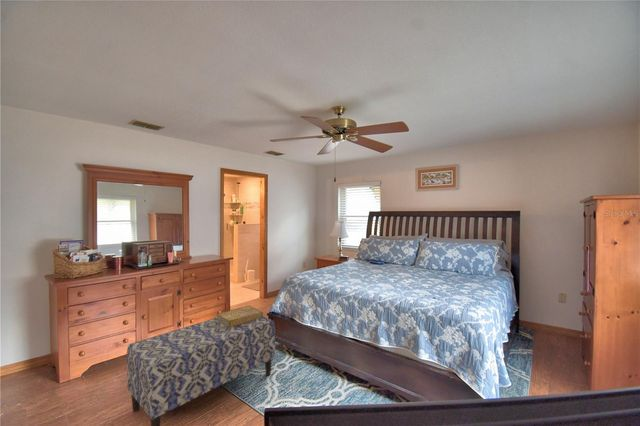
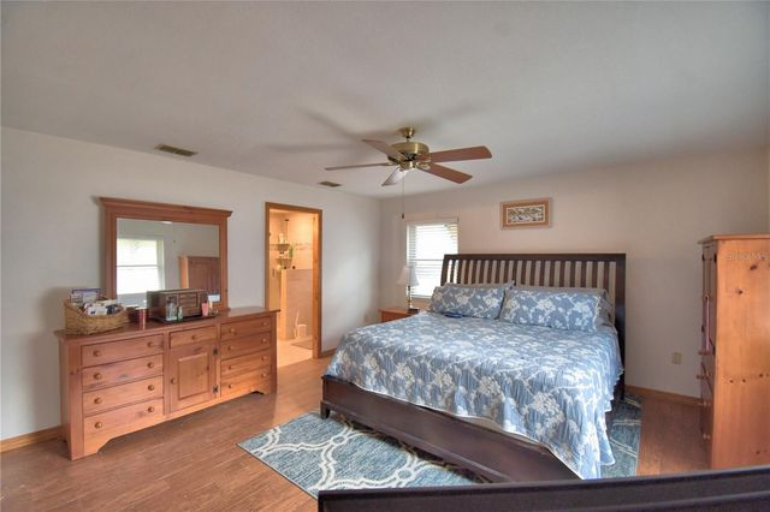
- bench [126,316,276,426]
- decorative box [215,305,264,327]
